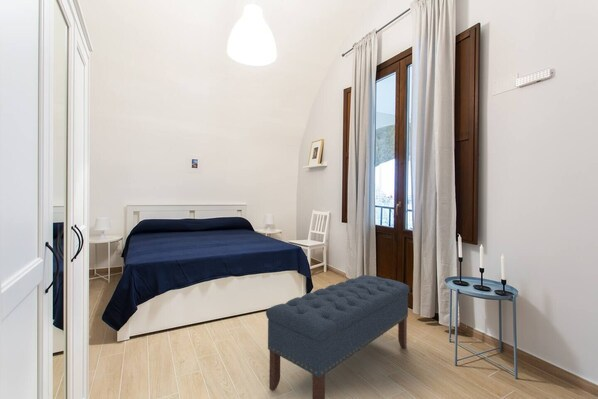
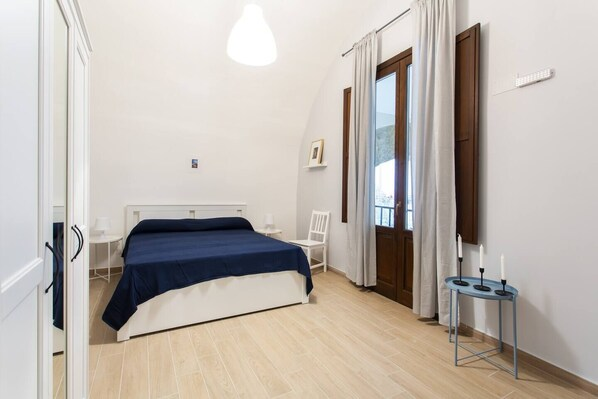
- bench [265,274,411,399]
